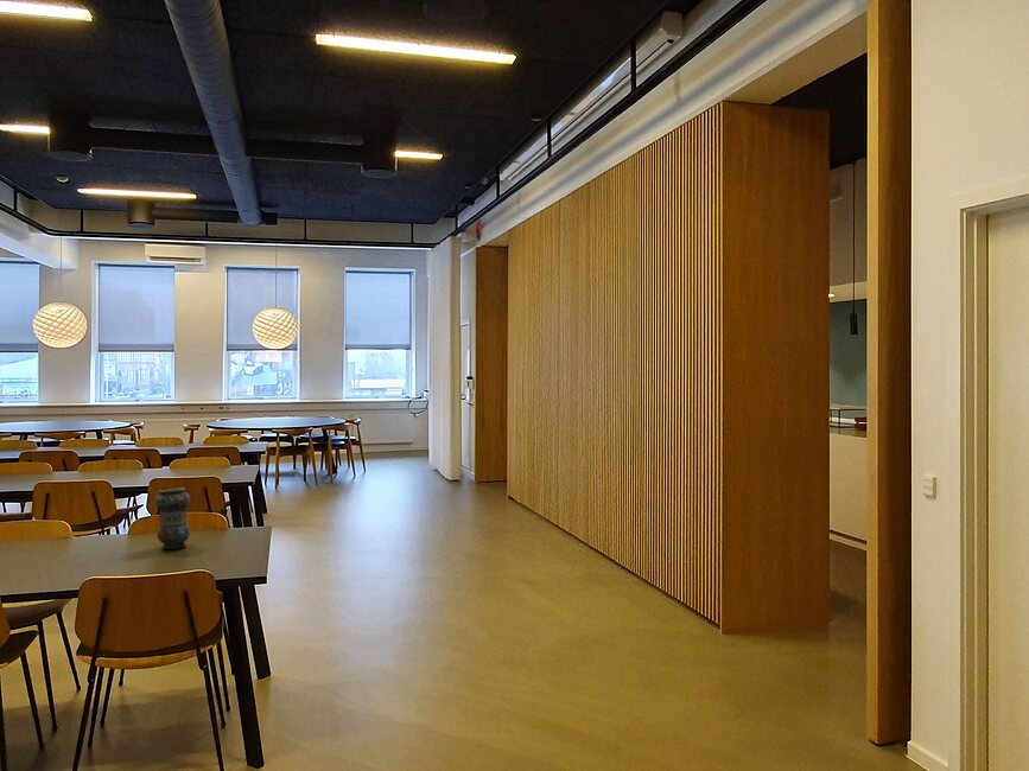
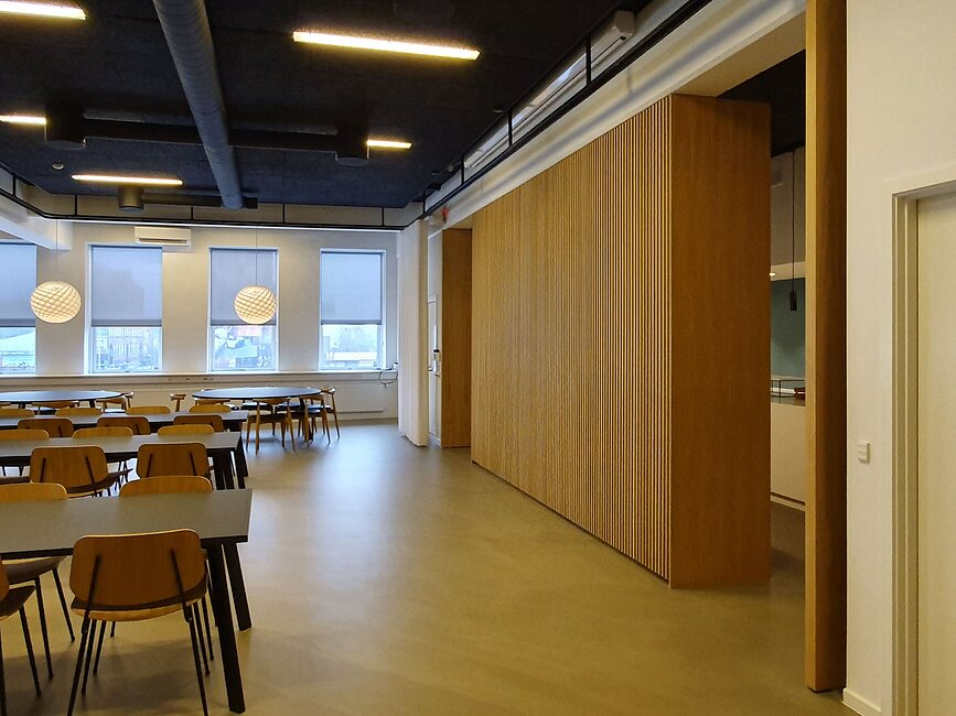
- vase [153,486,191,550]
